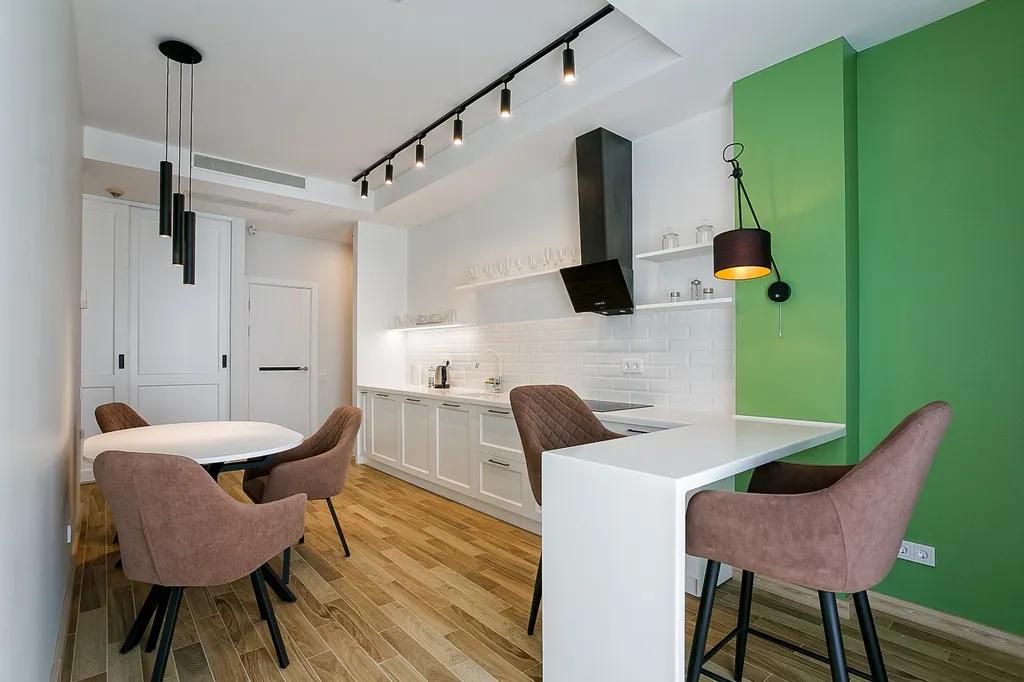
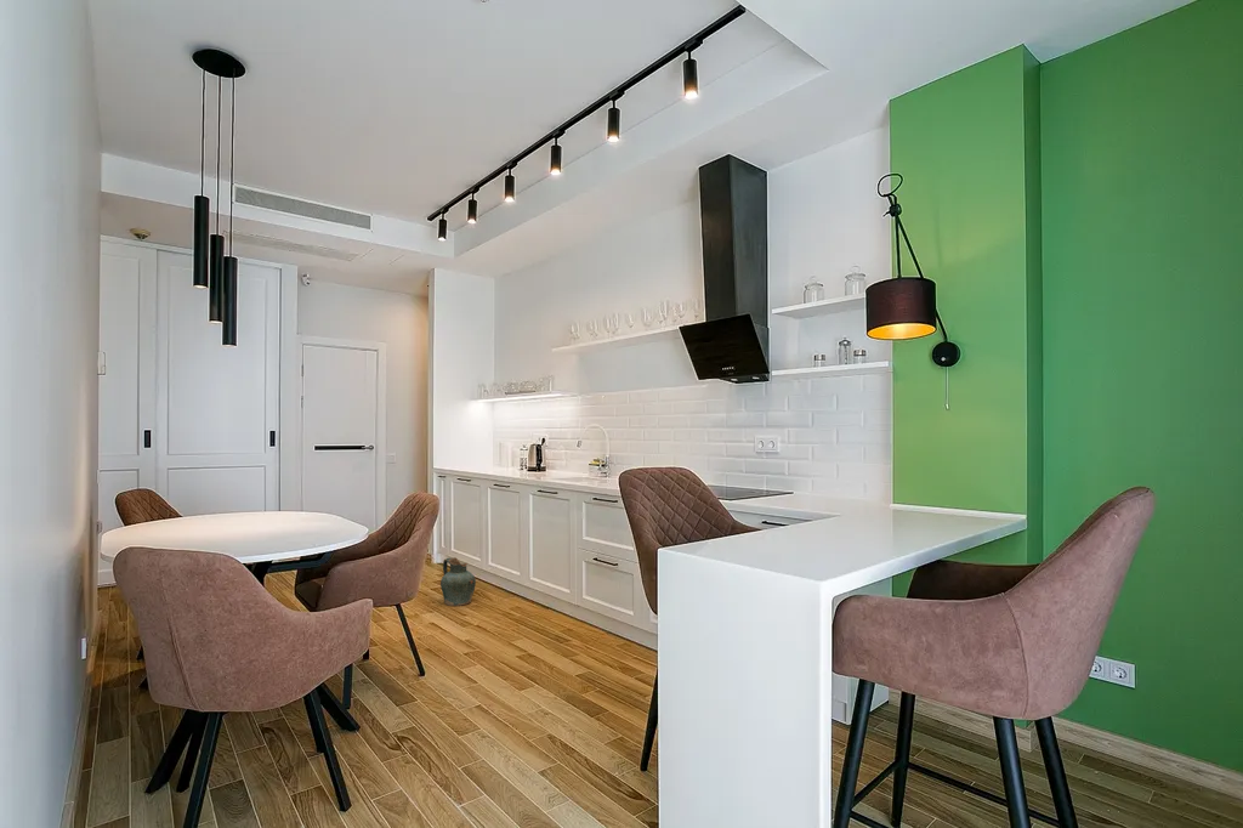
+ ceramic jug [439,556,477,607]
